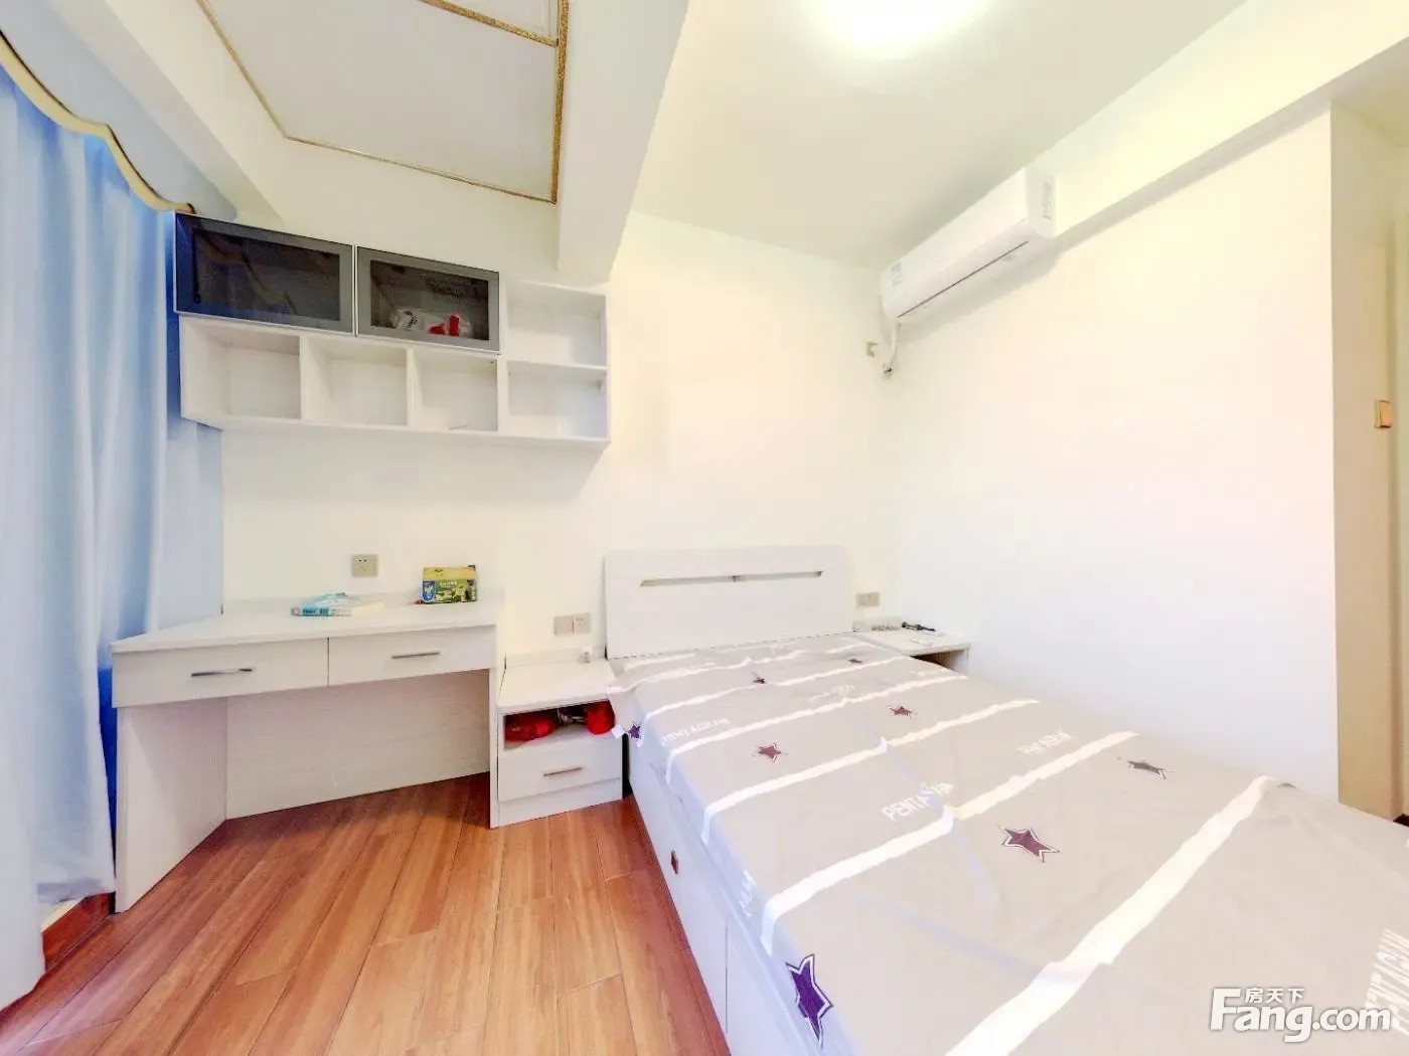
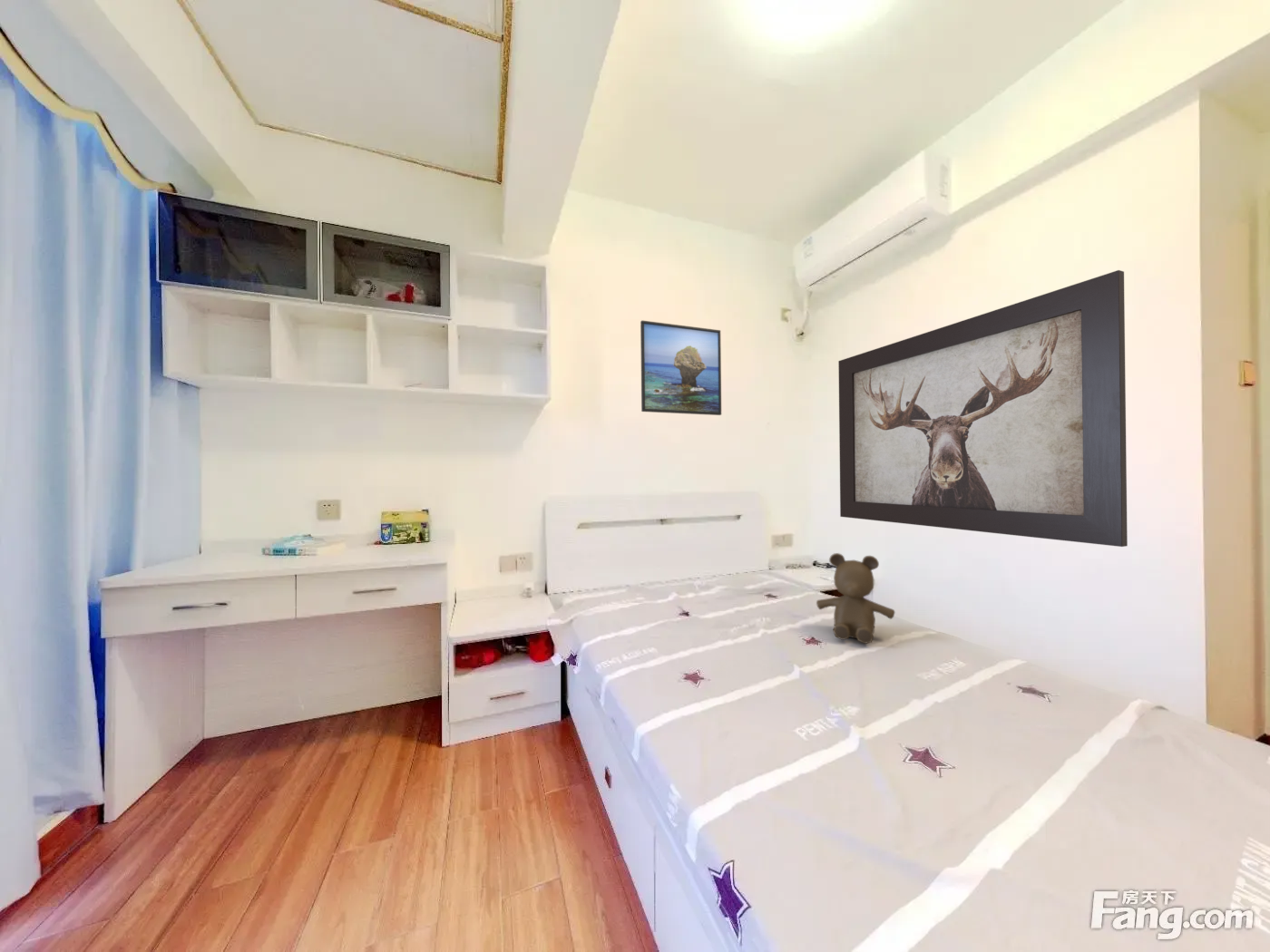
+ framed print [640,320,722,416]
+ teddy bear [816,552,896,645]
+ wall art [837,269,1128,548]
